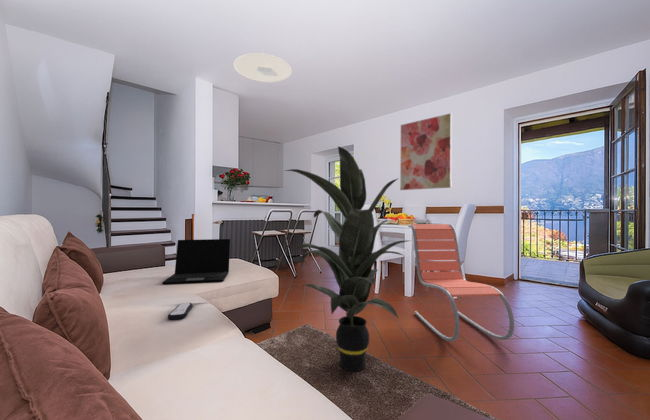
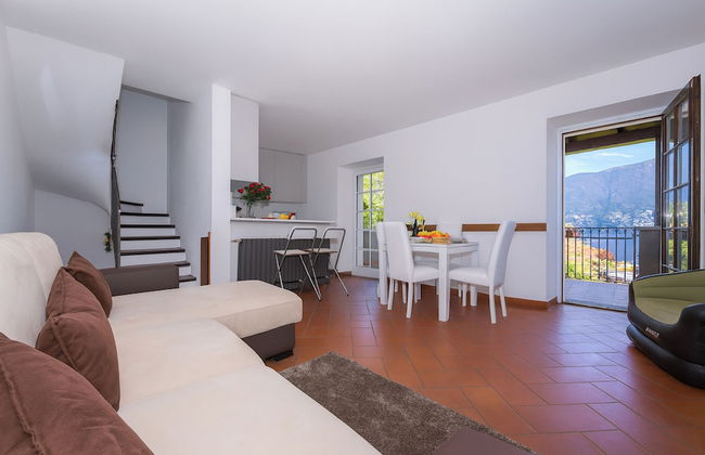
- lounge chair [407,223,515,343]
- remote control [167,302,194,320]
- indoor plant [283,145,413,372]
- ceiling light [233,52,293,83]
- wall art [399,112,453,191]
- laptop [161,238,231,285]
